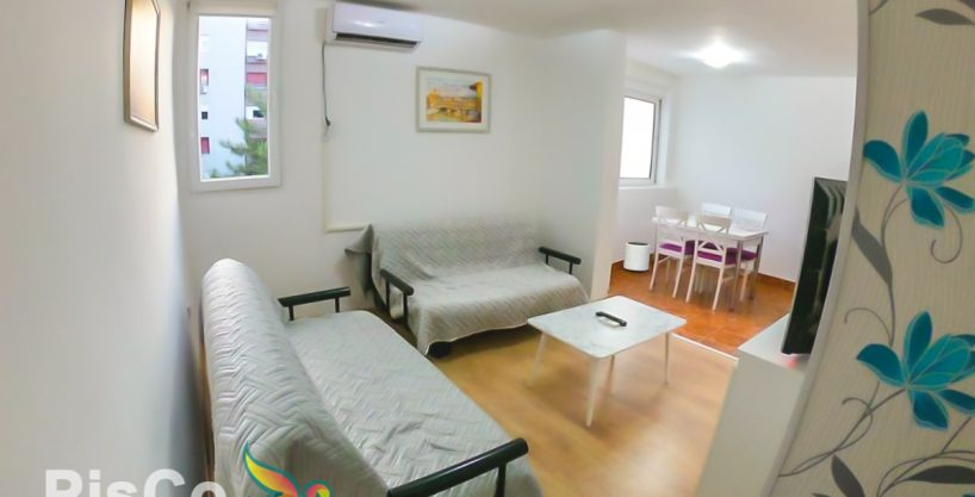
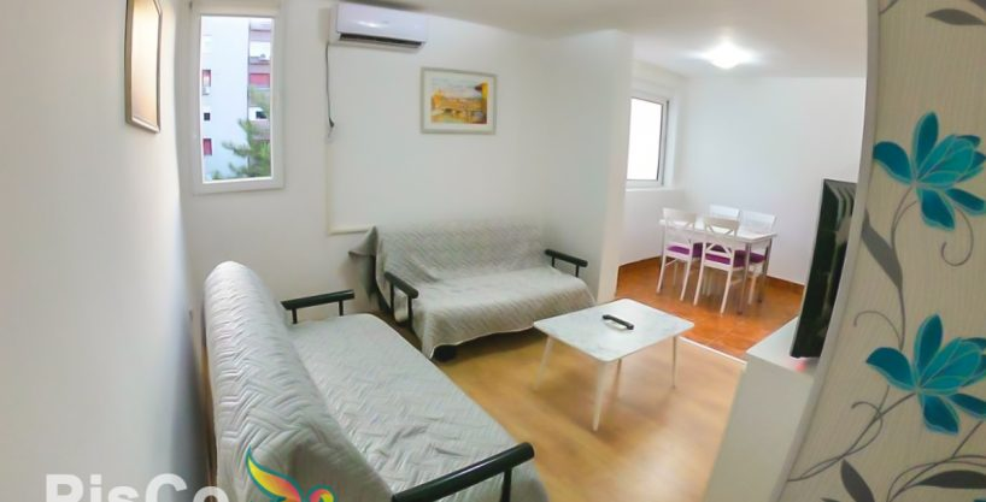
- plant pot [623,241,652,273]
